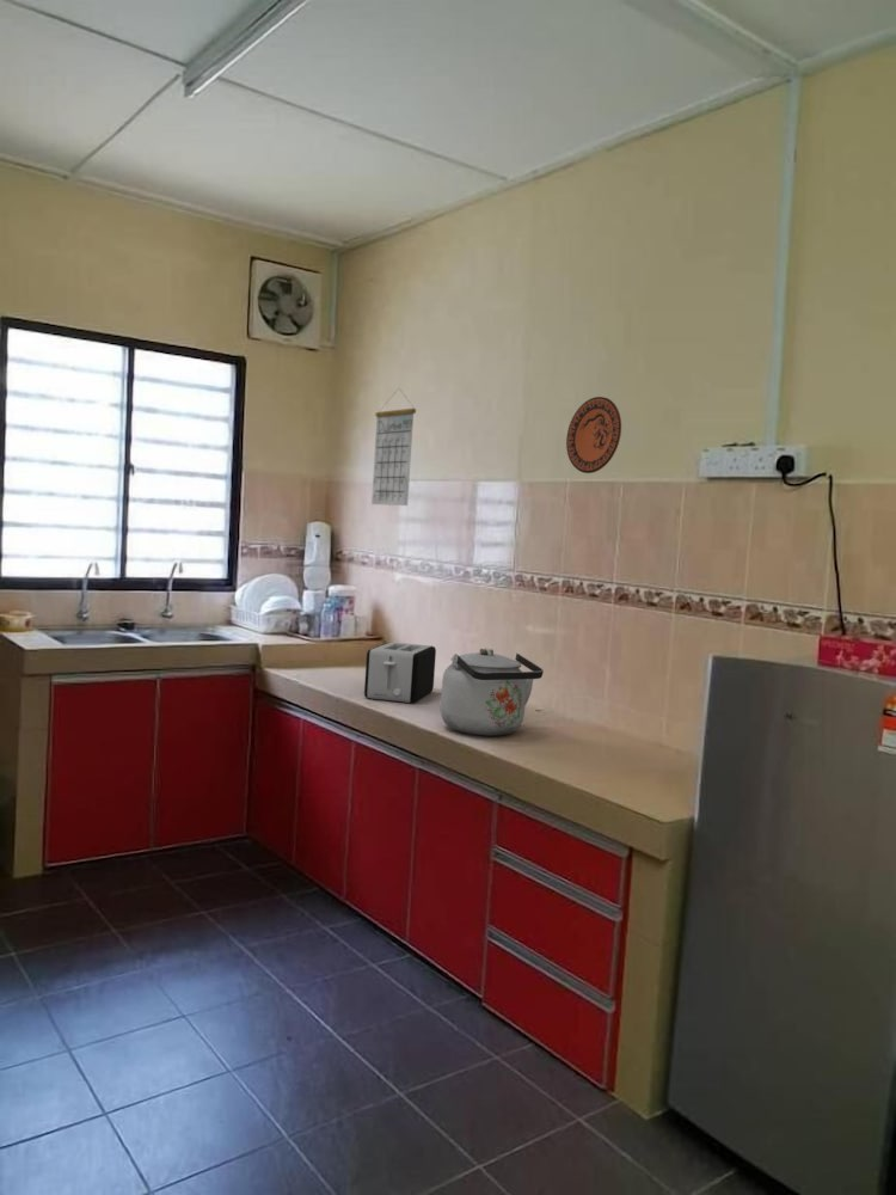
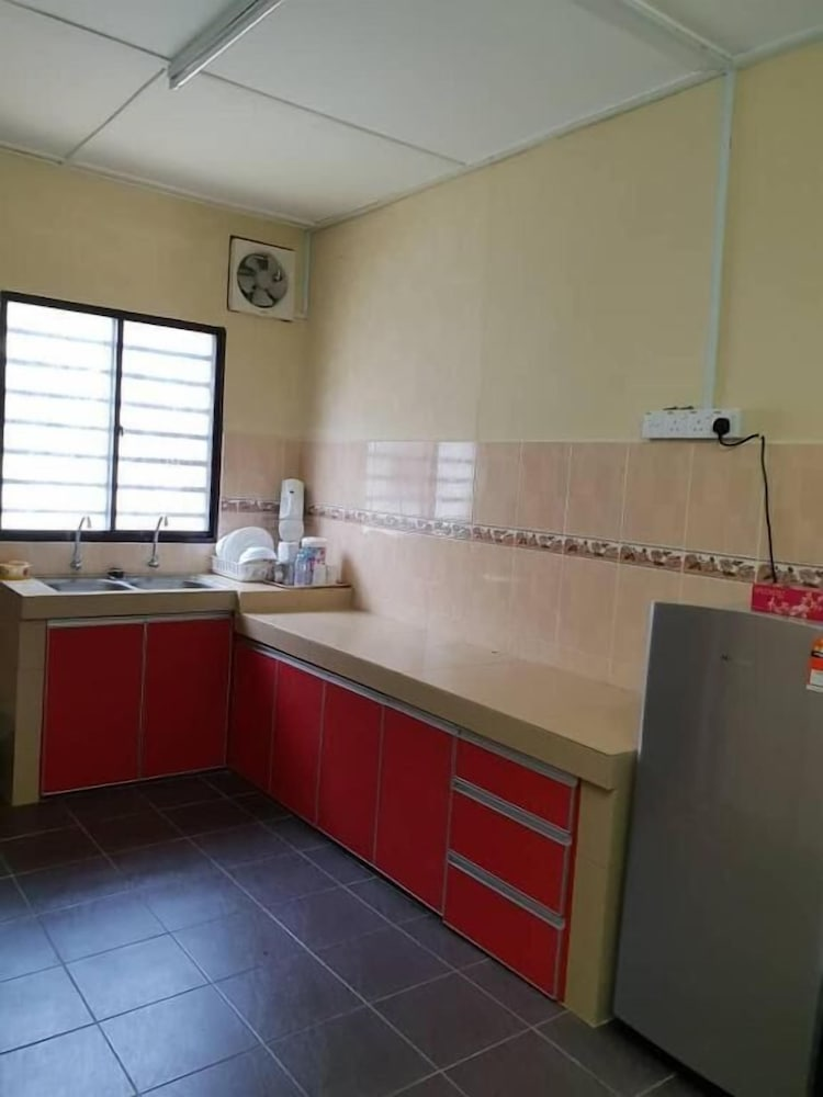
- kettle [440,646,545,736]
- toaster [363,641,437,704]
- calendar [370,387,417,507]
- decorative plate [565,396,622,474]
